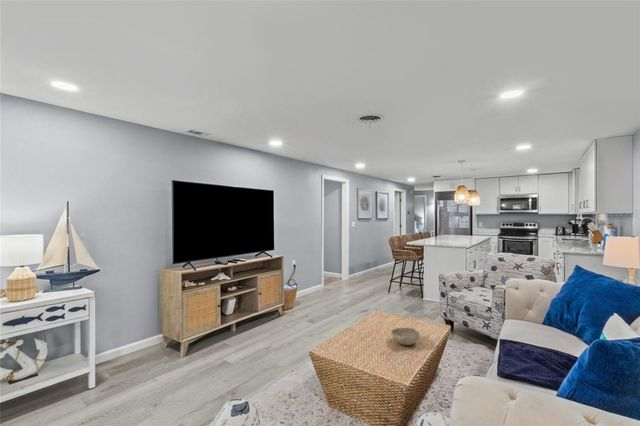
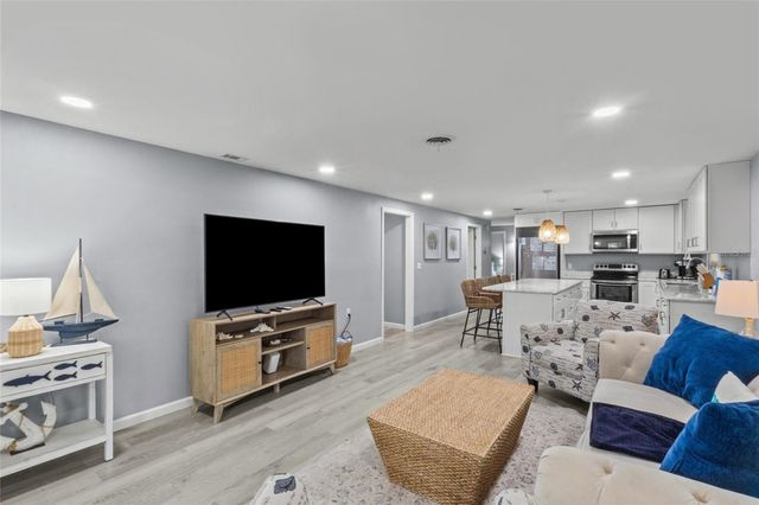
- decorative bowl [390,327,421,346]
